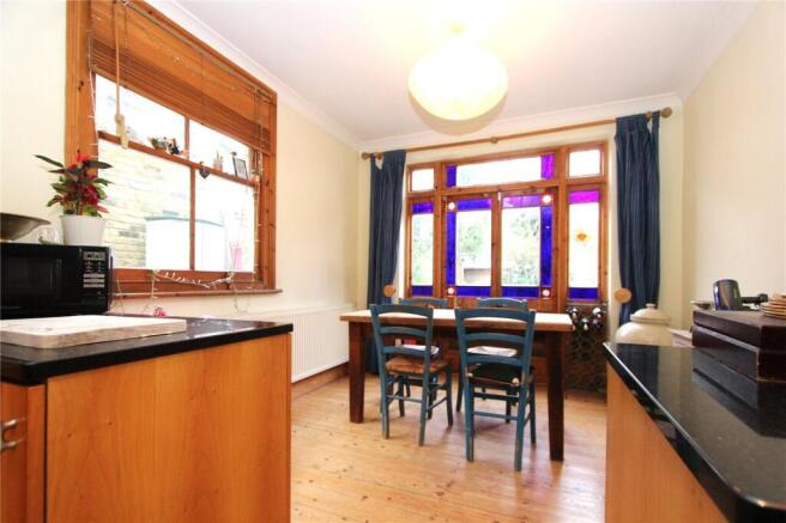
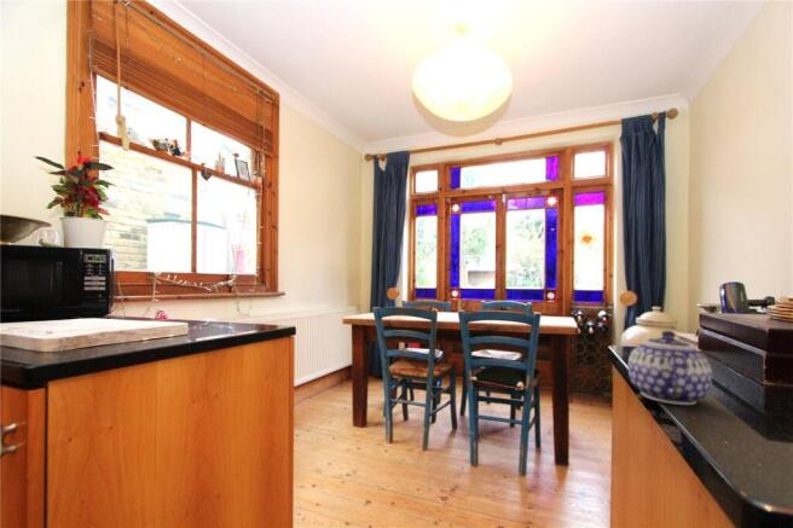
+ teapot [627,330,713,406]
